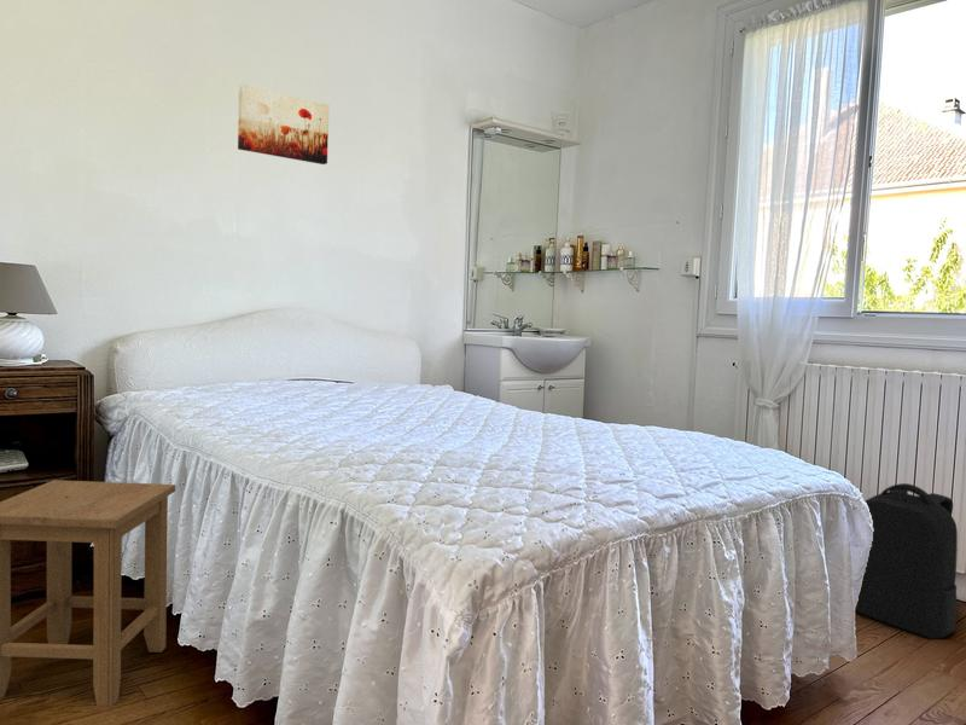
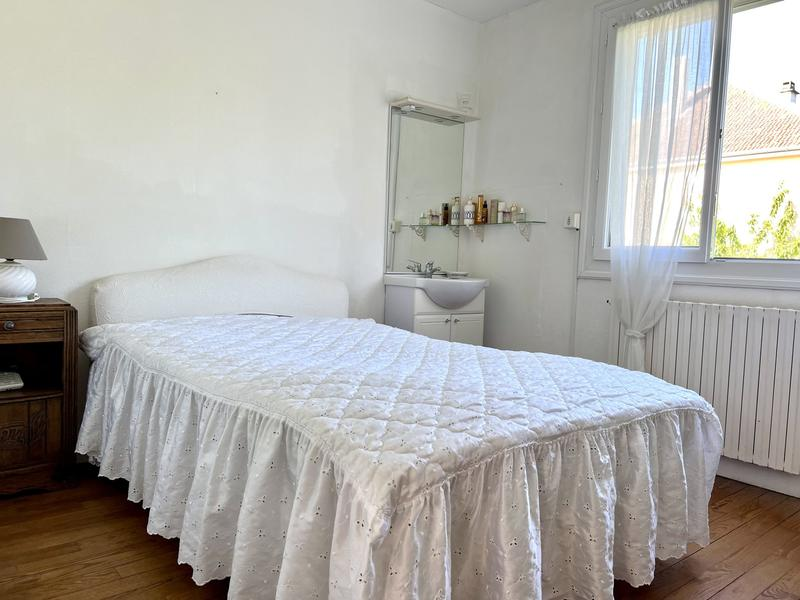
- wall art [237,83,330,166]
- stool [0,478,176,708]
- backpack [855,482,959,640]
